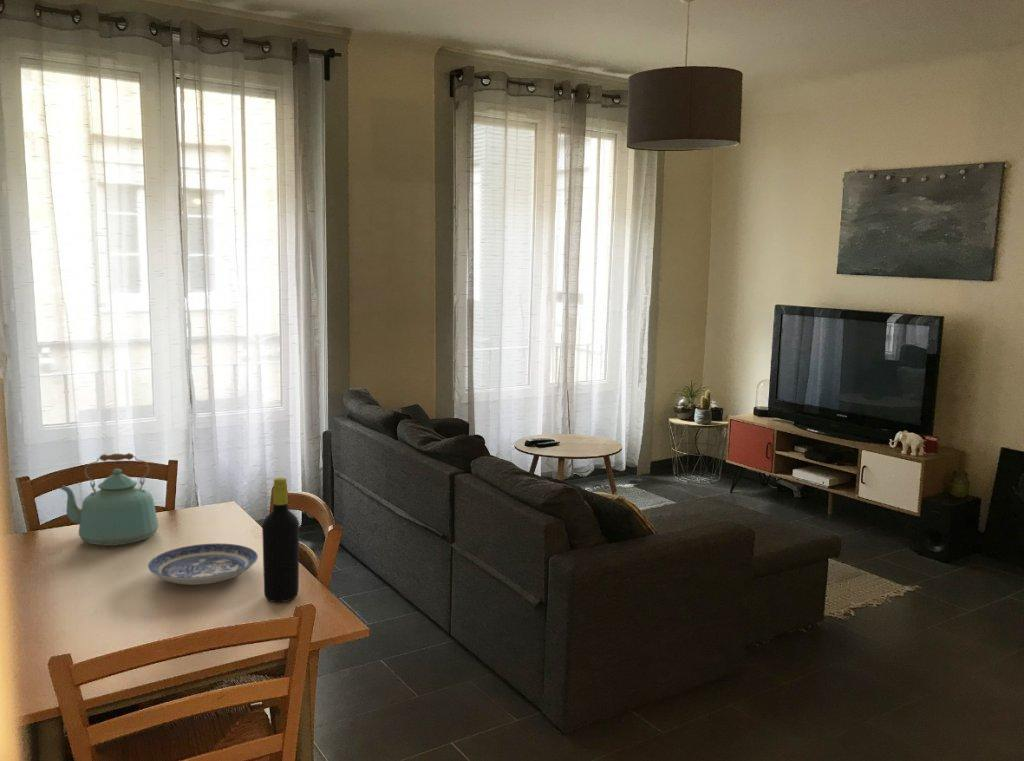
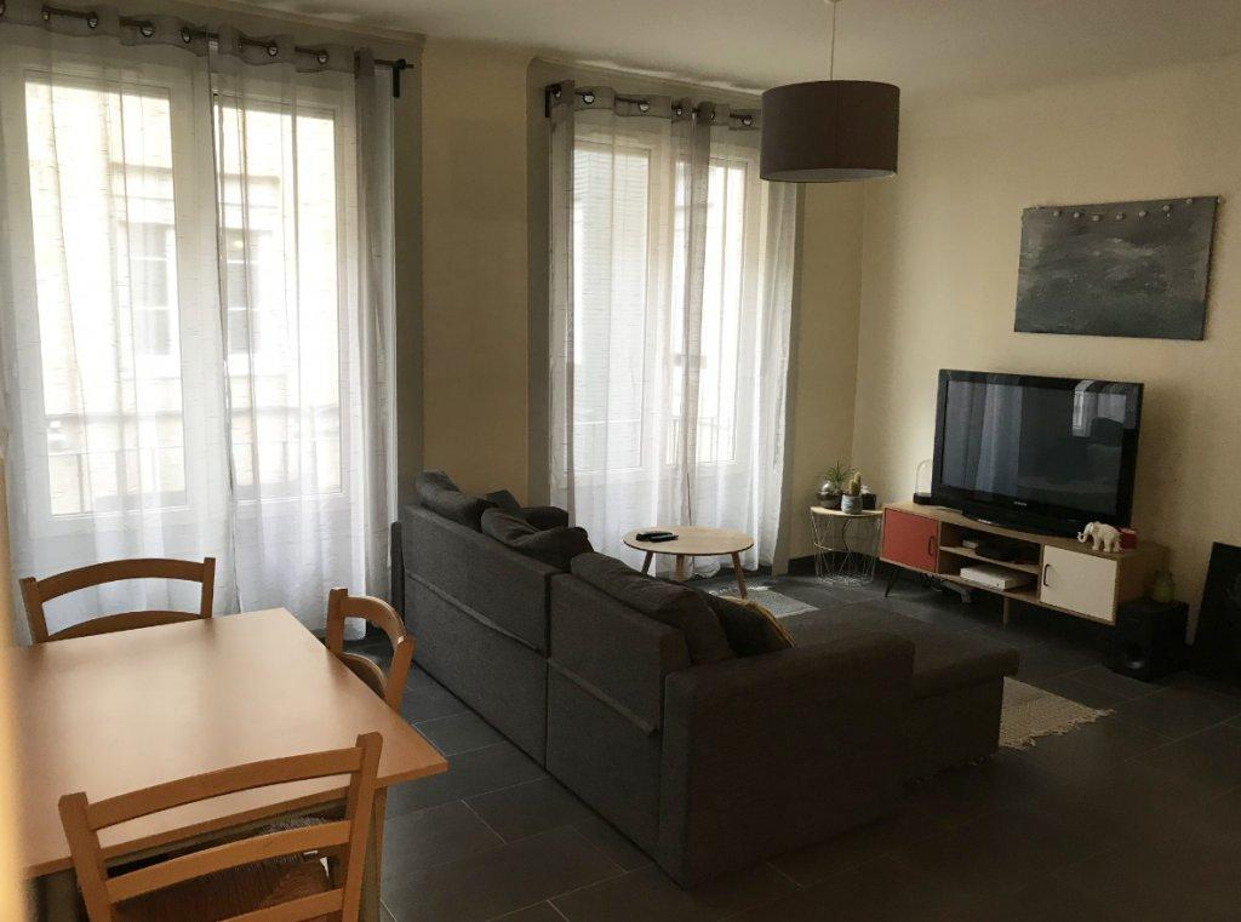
- plate [147,542,259,586]
- bottle [261,477,300,603]
- kettle [59,452,160,547]
